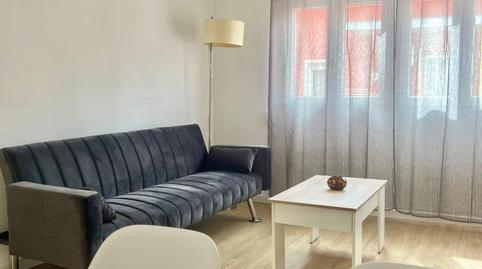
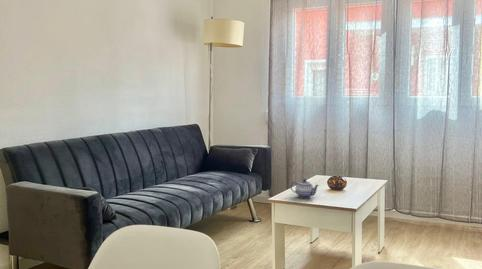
+ teapot [289,178,320,199]
